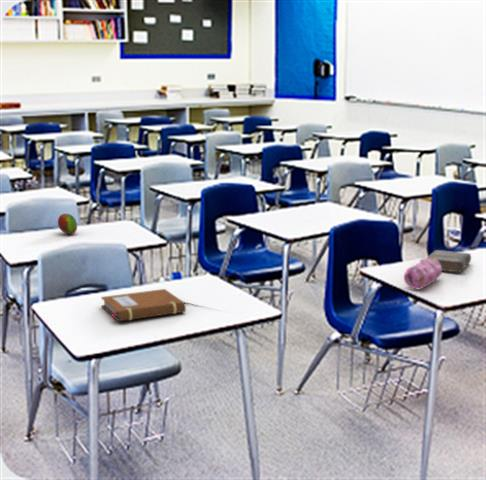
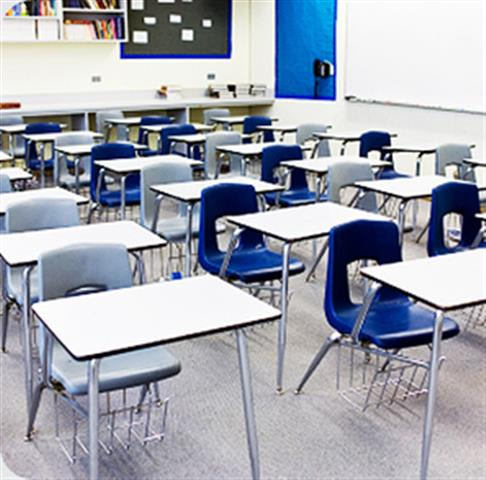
- book [426,249,472,274]
- fruit [57,213,78,235]
- pencil case [403,257,443,290]
- notebook [100,288,187,322]
